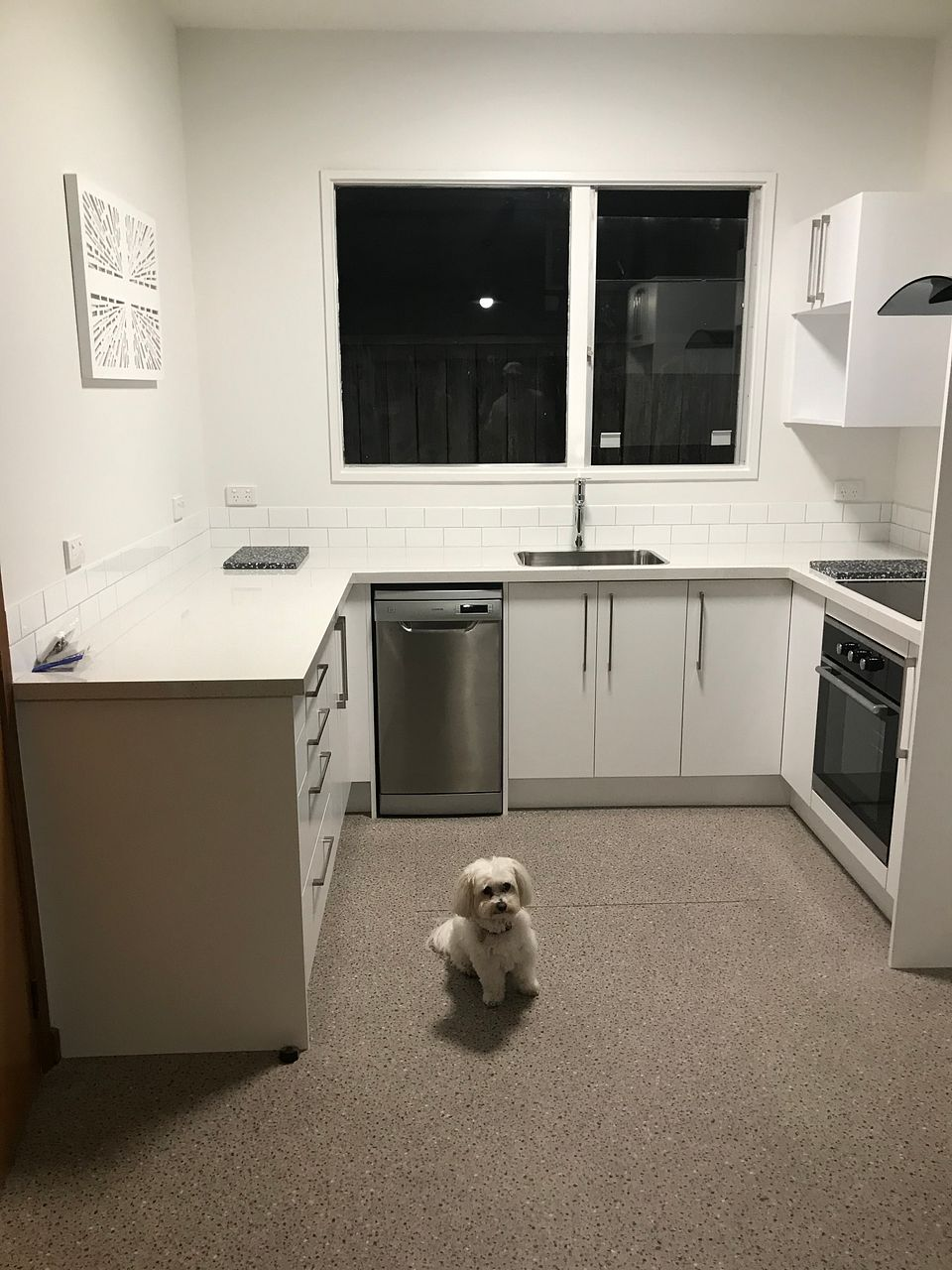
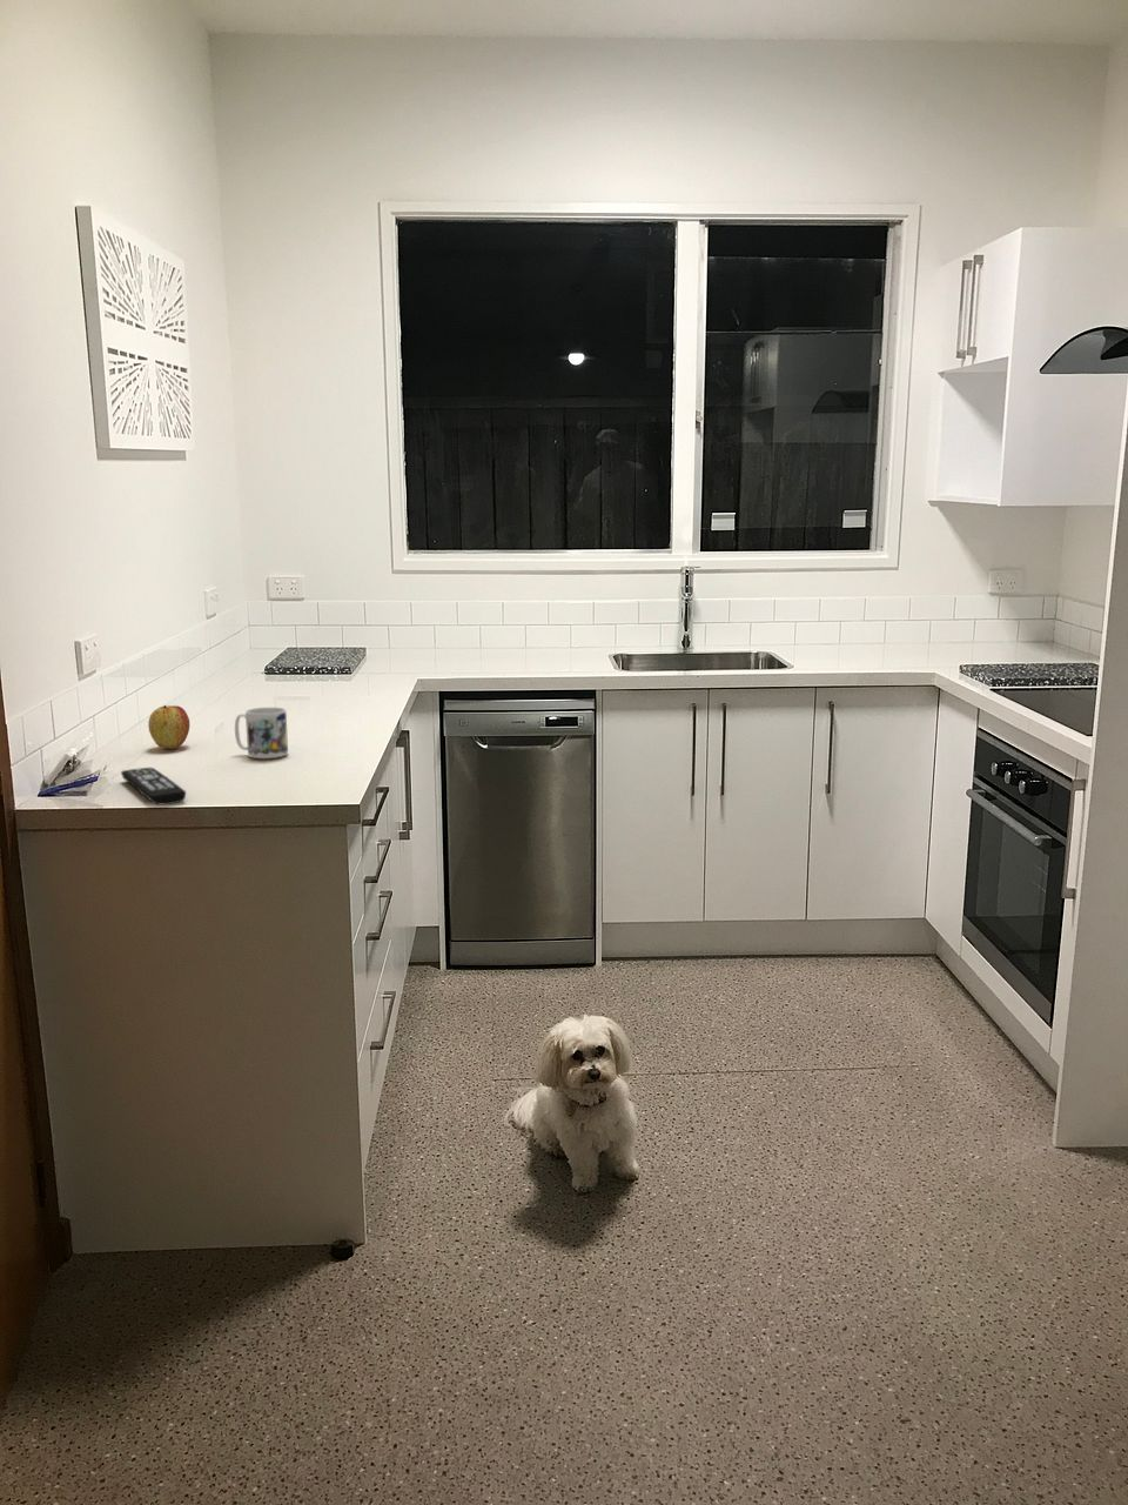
+ mug [233,706,289,760]
+ remote control [120,767,187,806]
+ apple [147,704,191,750]
